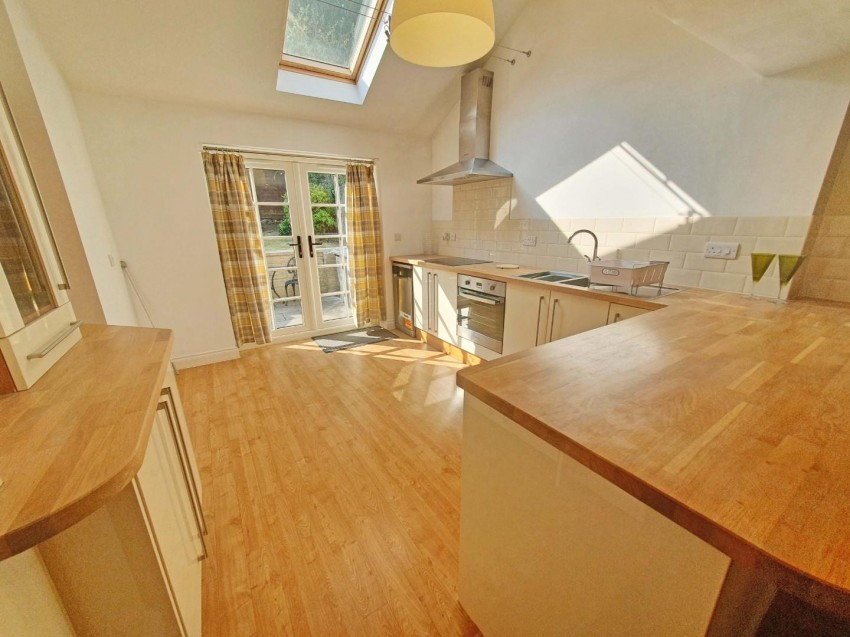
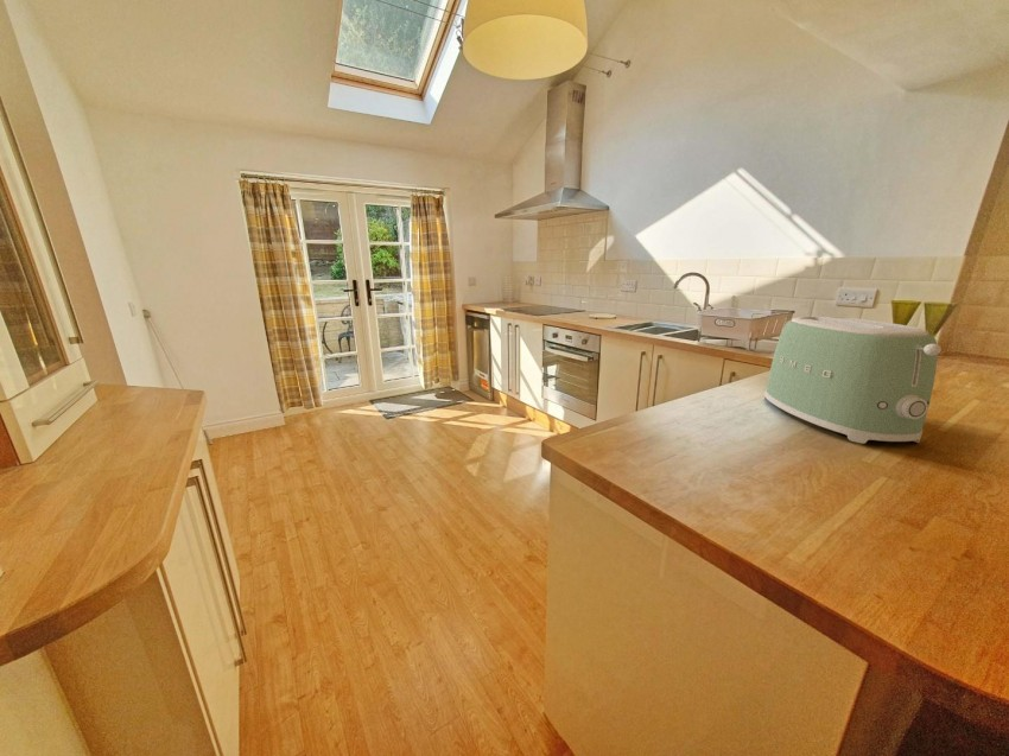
+ toaster [763,316,943,445]
